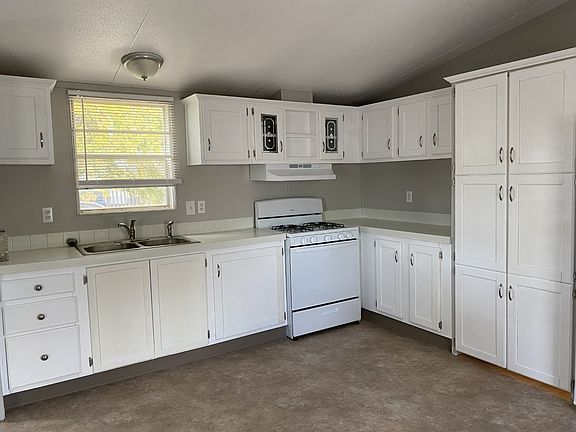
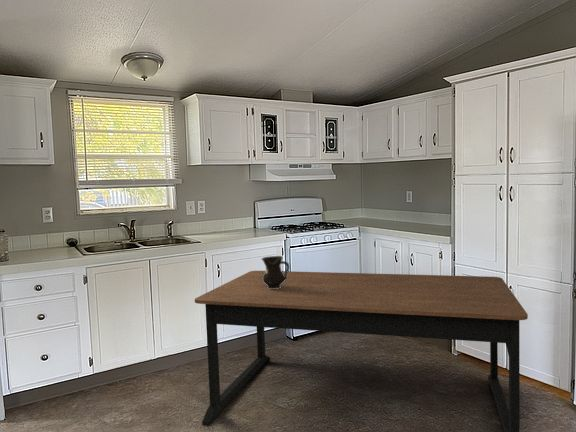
+ dining table [194,270,529,432]
+ pitcher [261,255,290,289]
